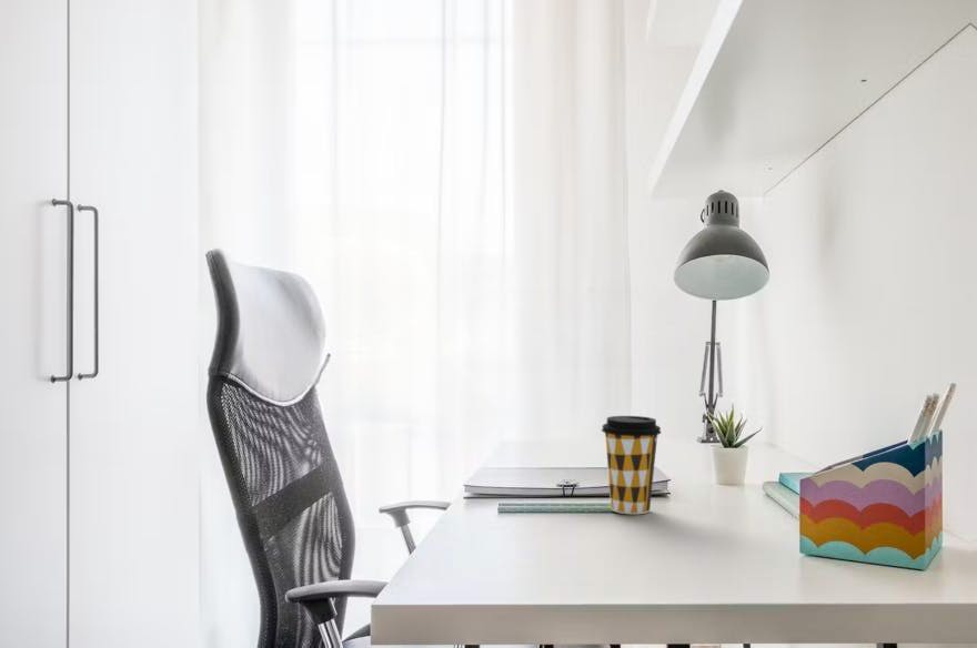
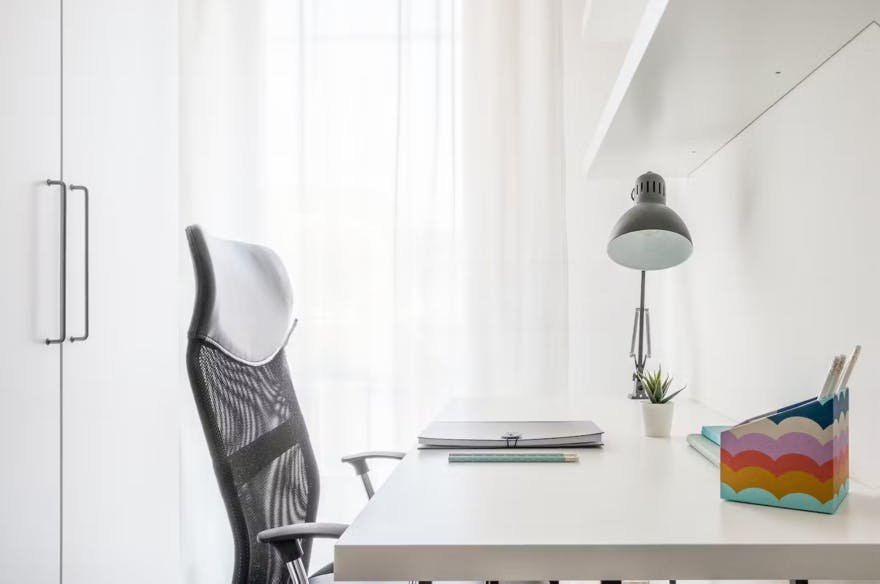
- coffee cup [601,415,662,515]
